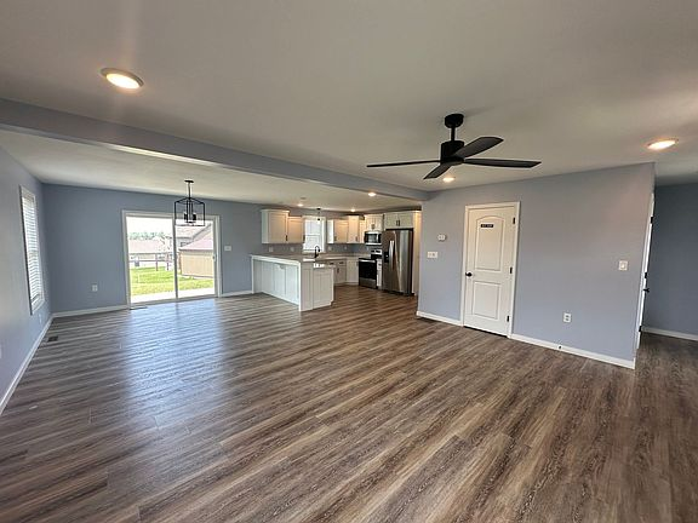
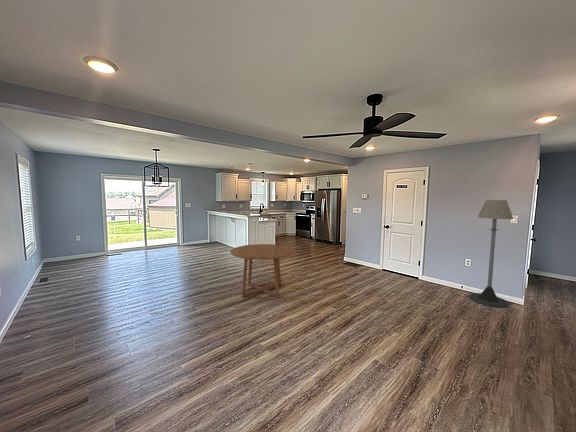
+ floor lamp [469,199,514,309]
+ dining table [229,243,295,299]
